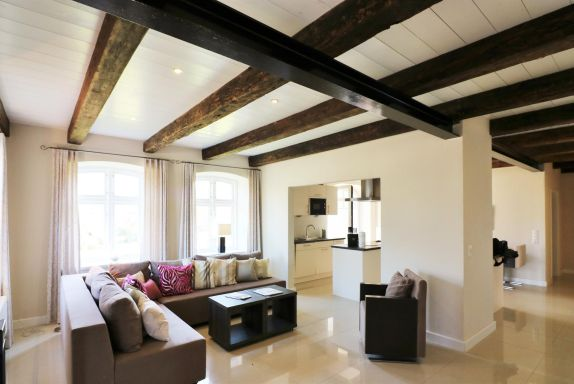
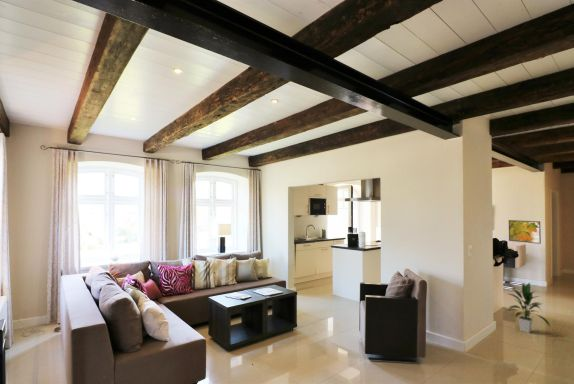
+ indoor plant [506,281,552,334]
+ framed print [508,219,542,245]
